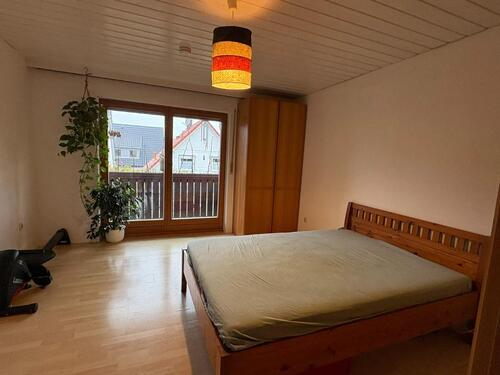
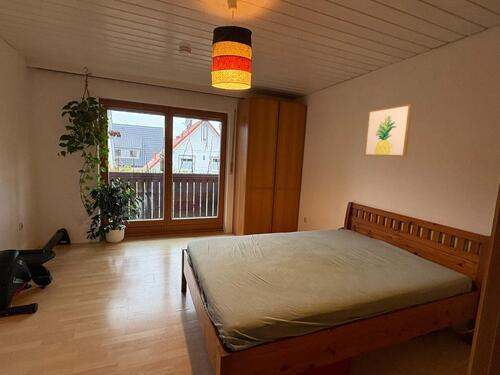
+ wall art [363,103,414,158]
